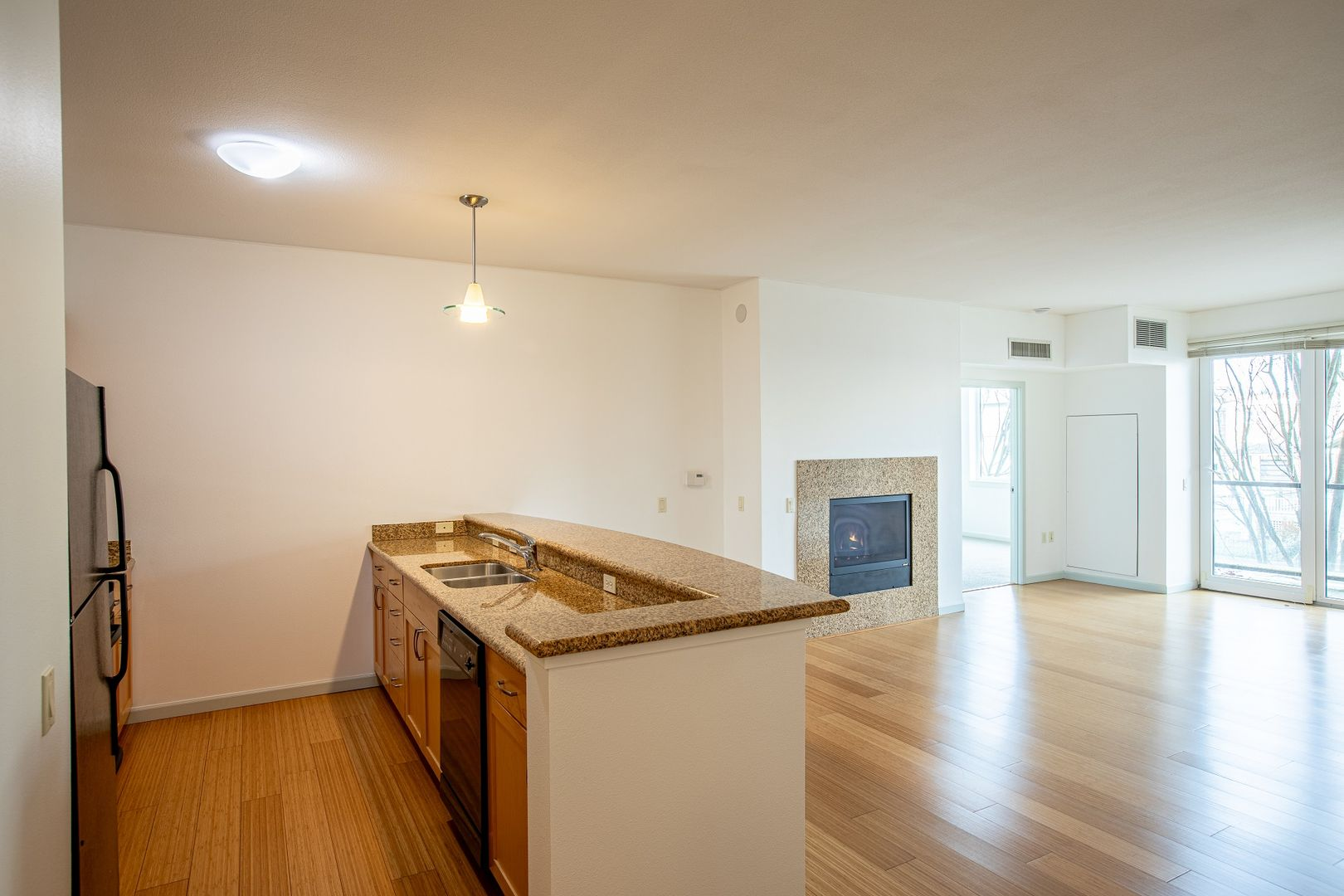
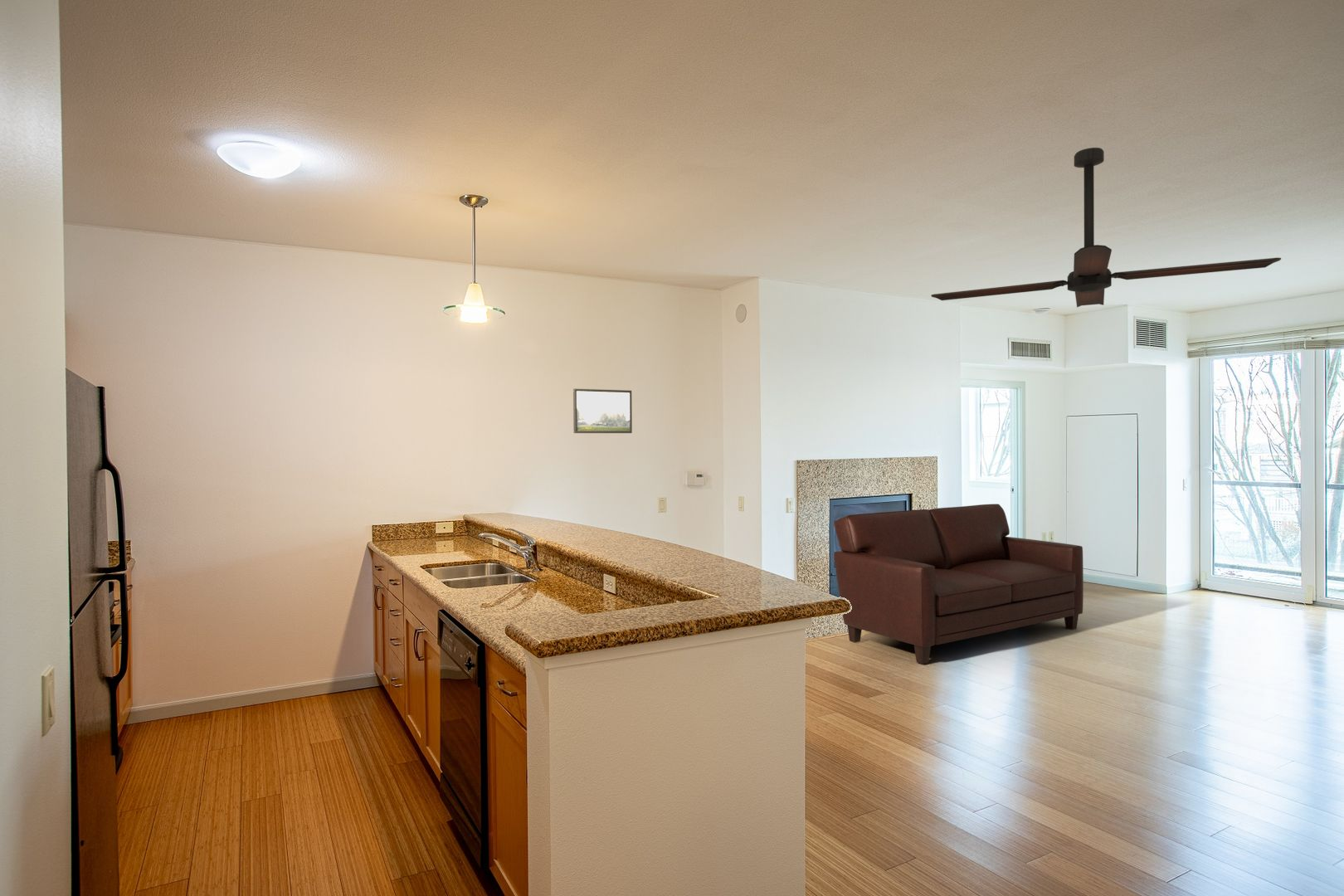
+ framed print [572,388,633,434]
+ ceiling fan [930,147,1282,308]
+ sofa [833,503,1084,665]
